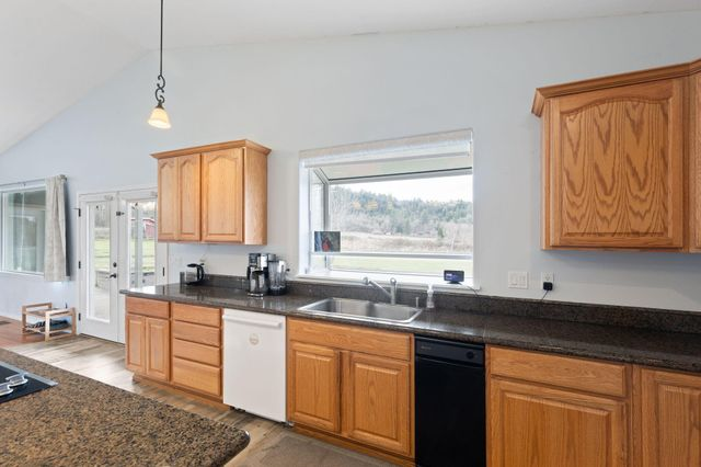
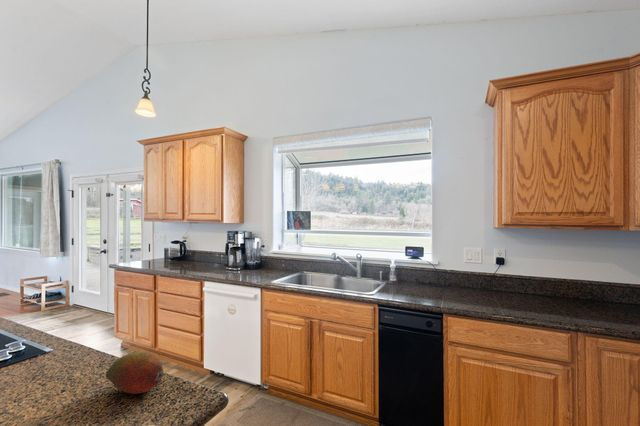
+ fruit [105,351,165,395]
